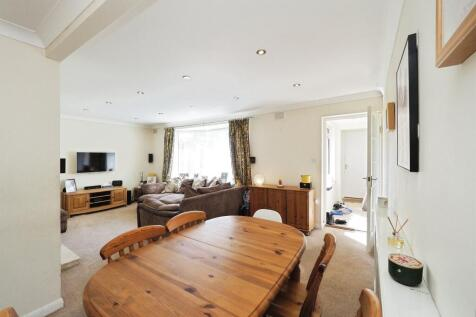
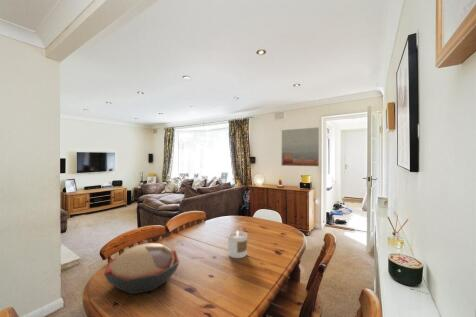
+ decorative bowl [103,242,180,295]
+ candle [227,230,248,259]
+ wall art [281,126,320,167]
